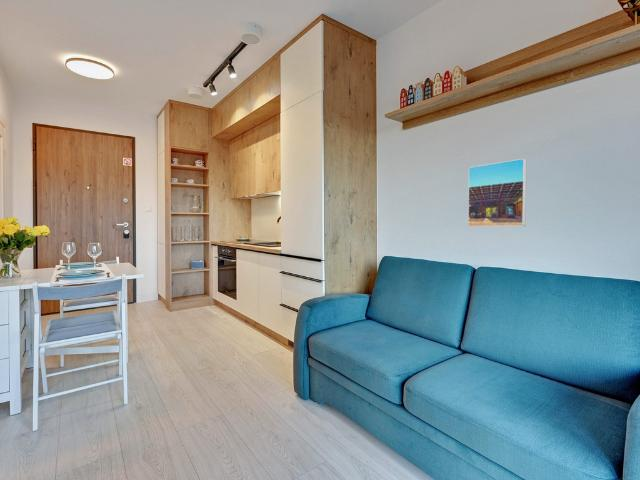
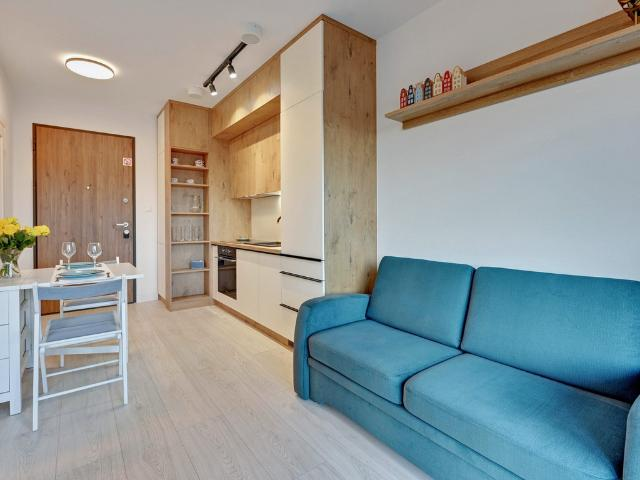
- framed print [467,158,527,228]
